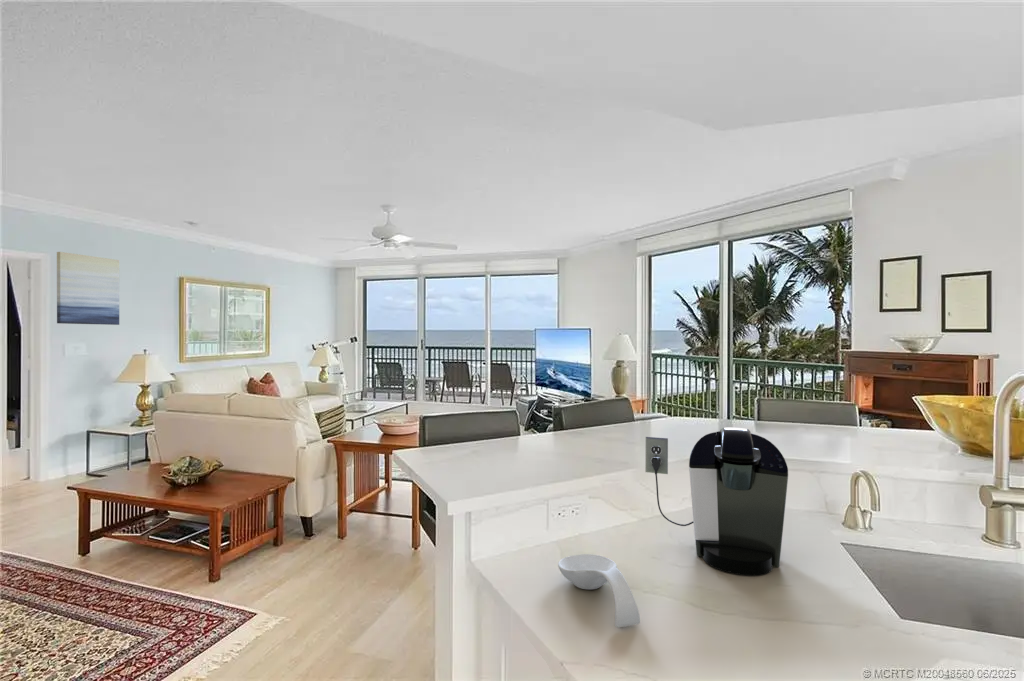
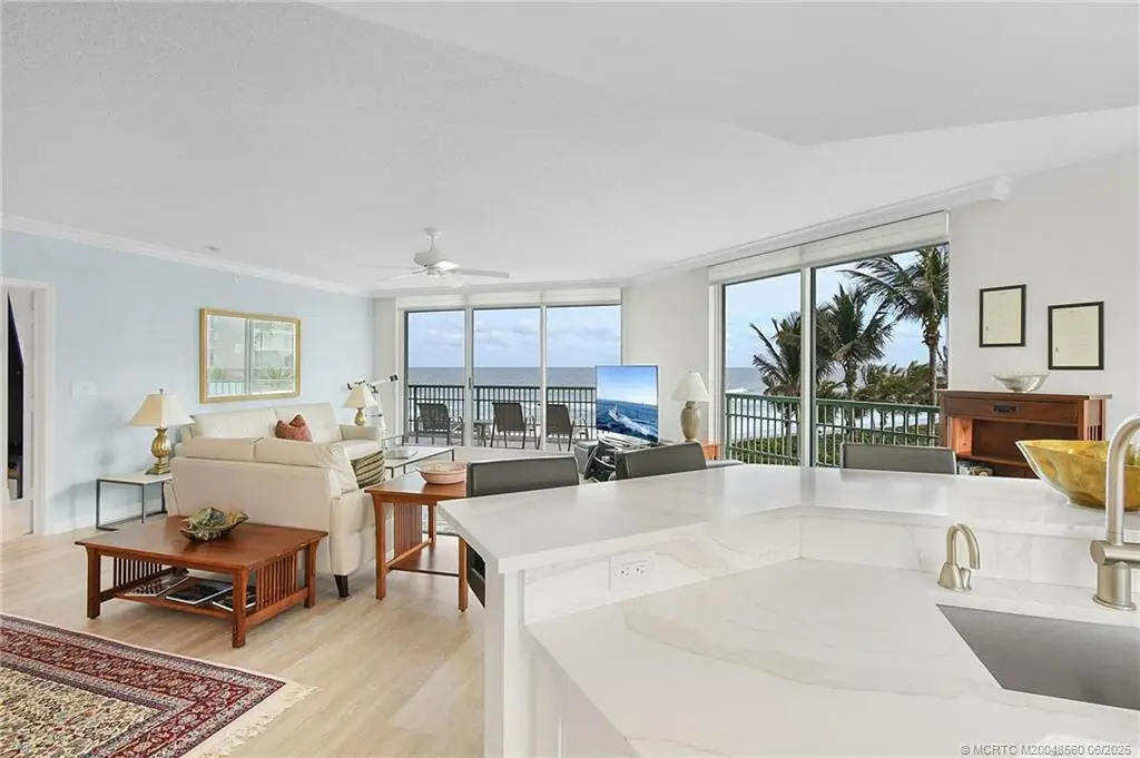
- wall art [56,251,120,326]
- coffee maker [644,426,789,576]
- spoon rest [557,553,641,629]
